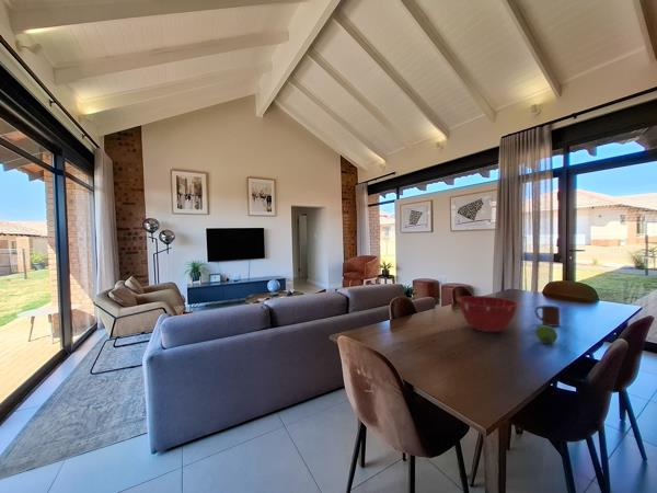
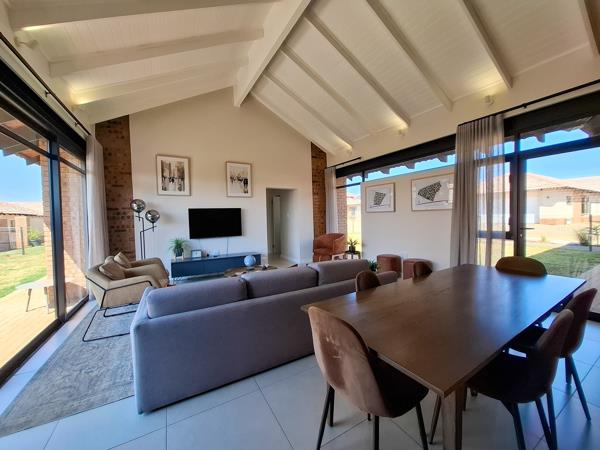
- fruit [534,324,558,344]
- cup [533,305,561,328]
- mixing bowl [457,295,519,333]
